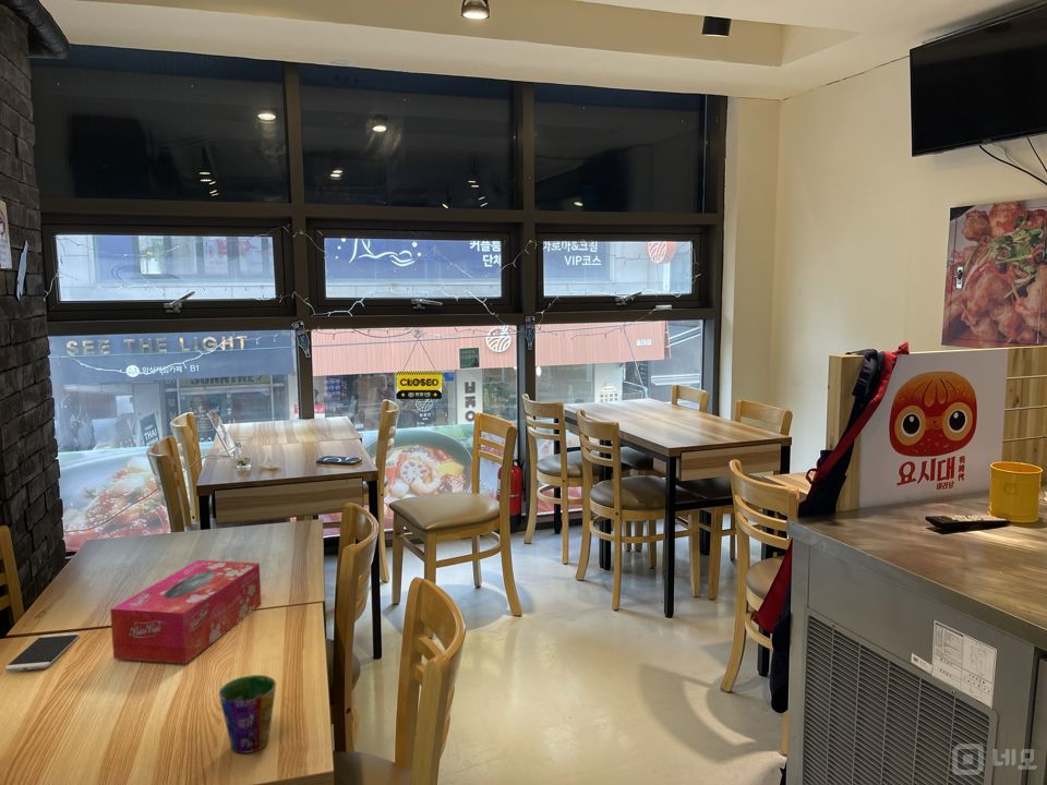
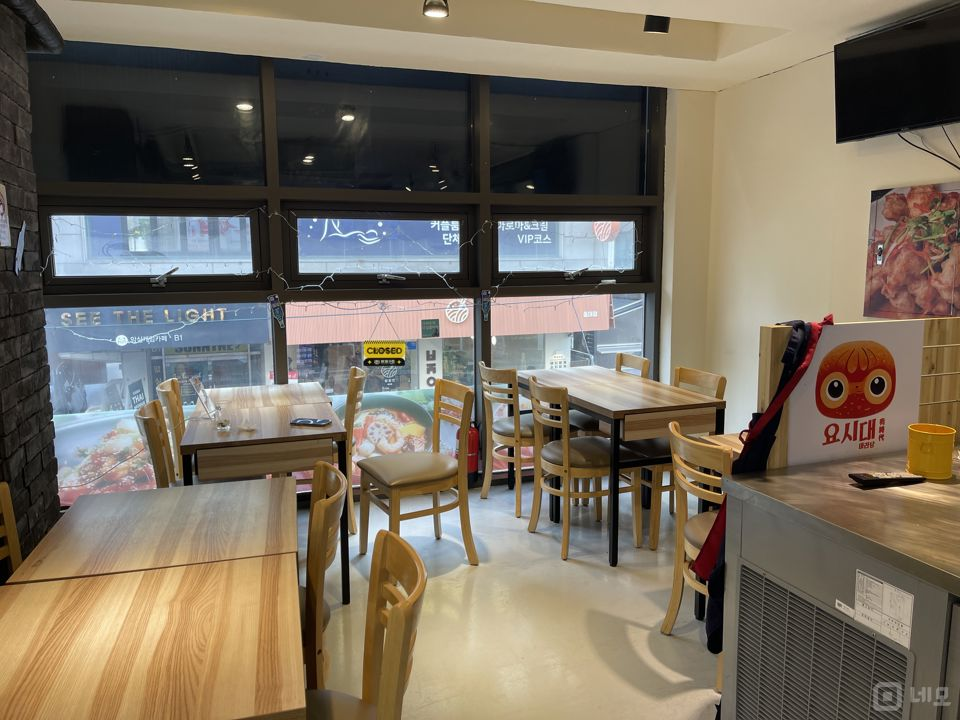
- cup [218,674,277,754]
- smartphone [4,631,81,673]
- tissue box [109,559,262,665]
